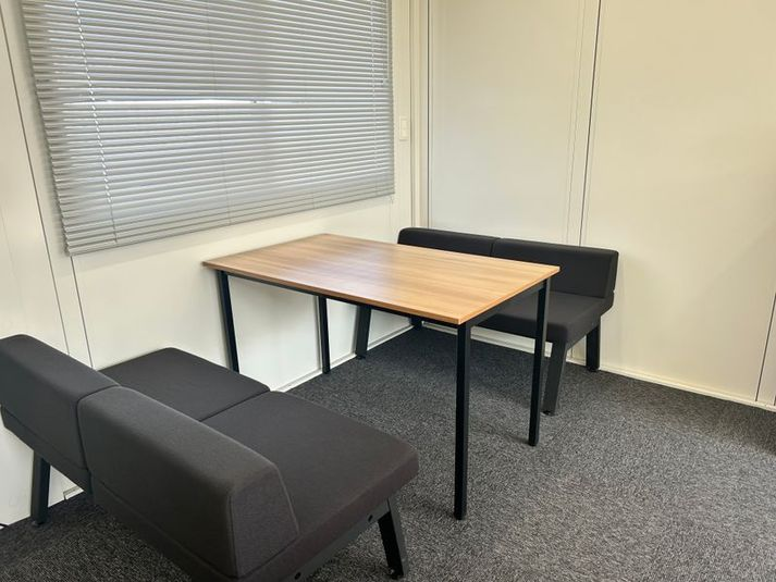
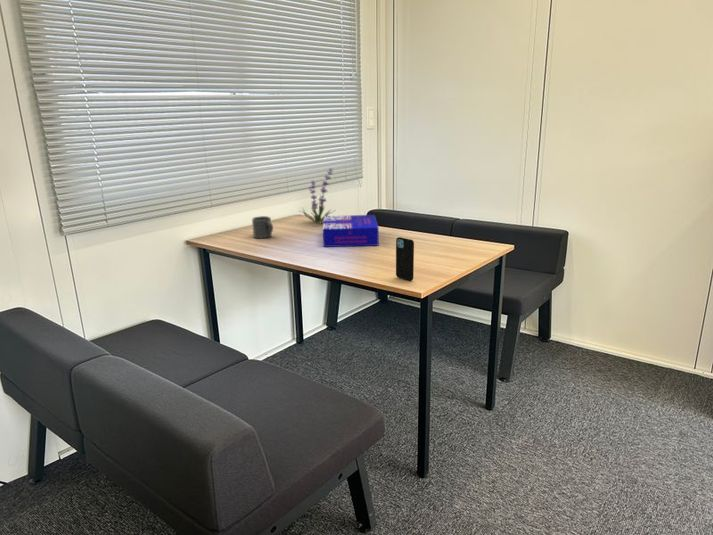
+ smartphone [395,236,415,282]
+ board game [322,214,380,248]
+ mug [251,215,274,239]
+ plant [299,167,335,225]
